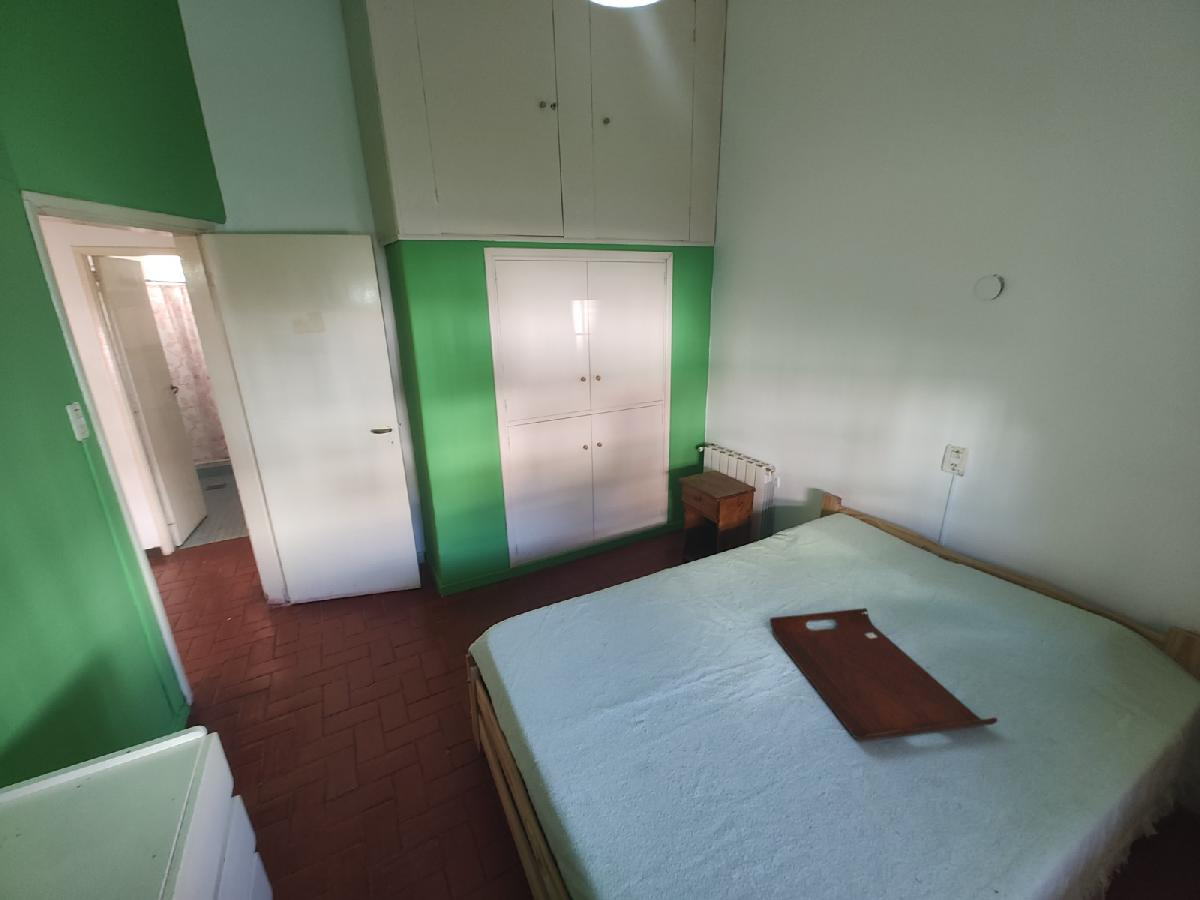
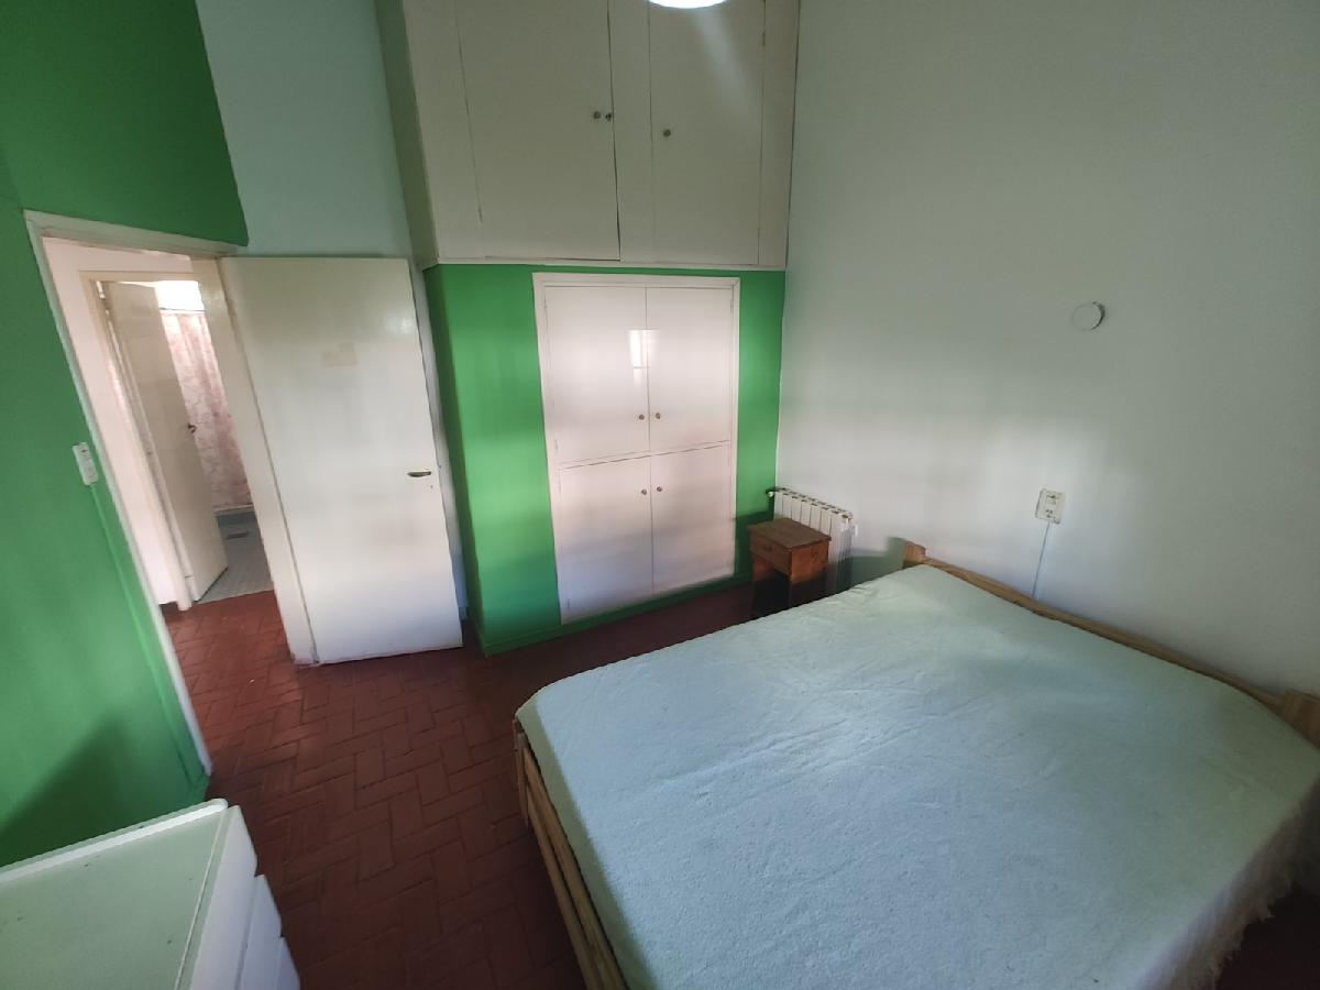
- serving tray [769,607,998,742]
